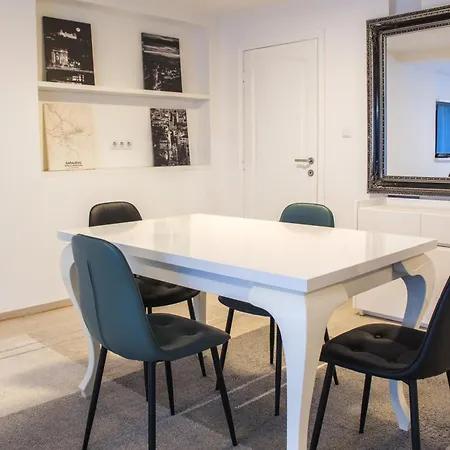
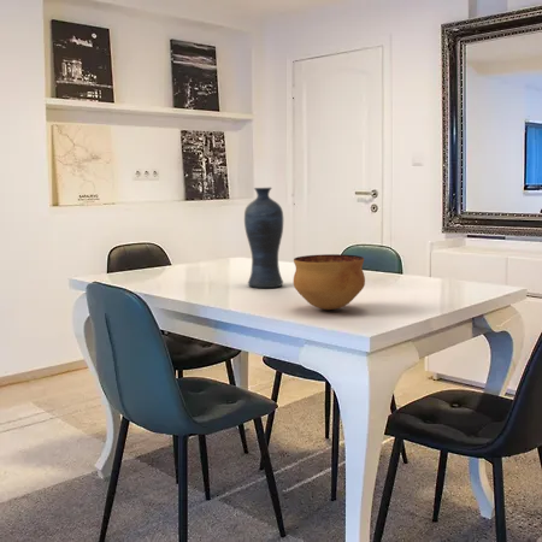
+ bowl [293,253,366,311]
+ vase [243,187,284,289]
